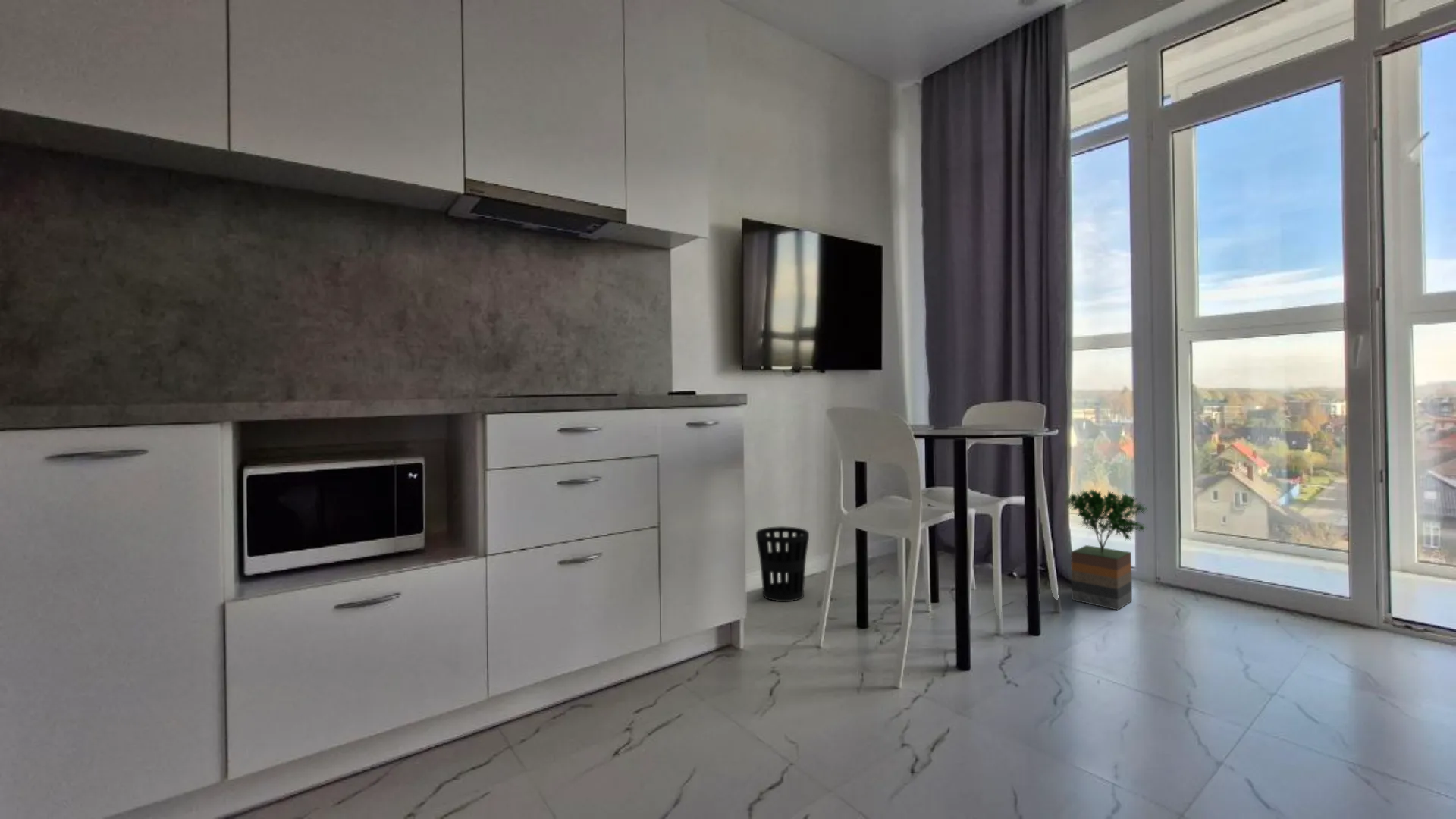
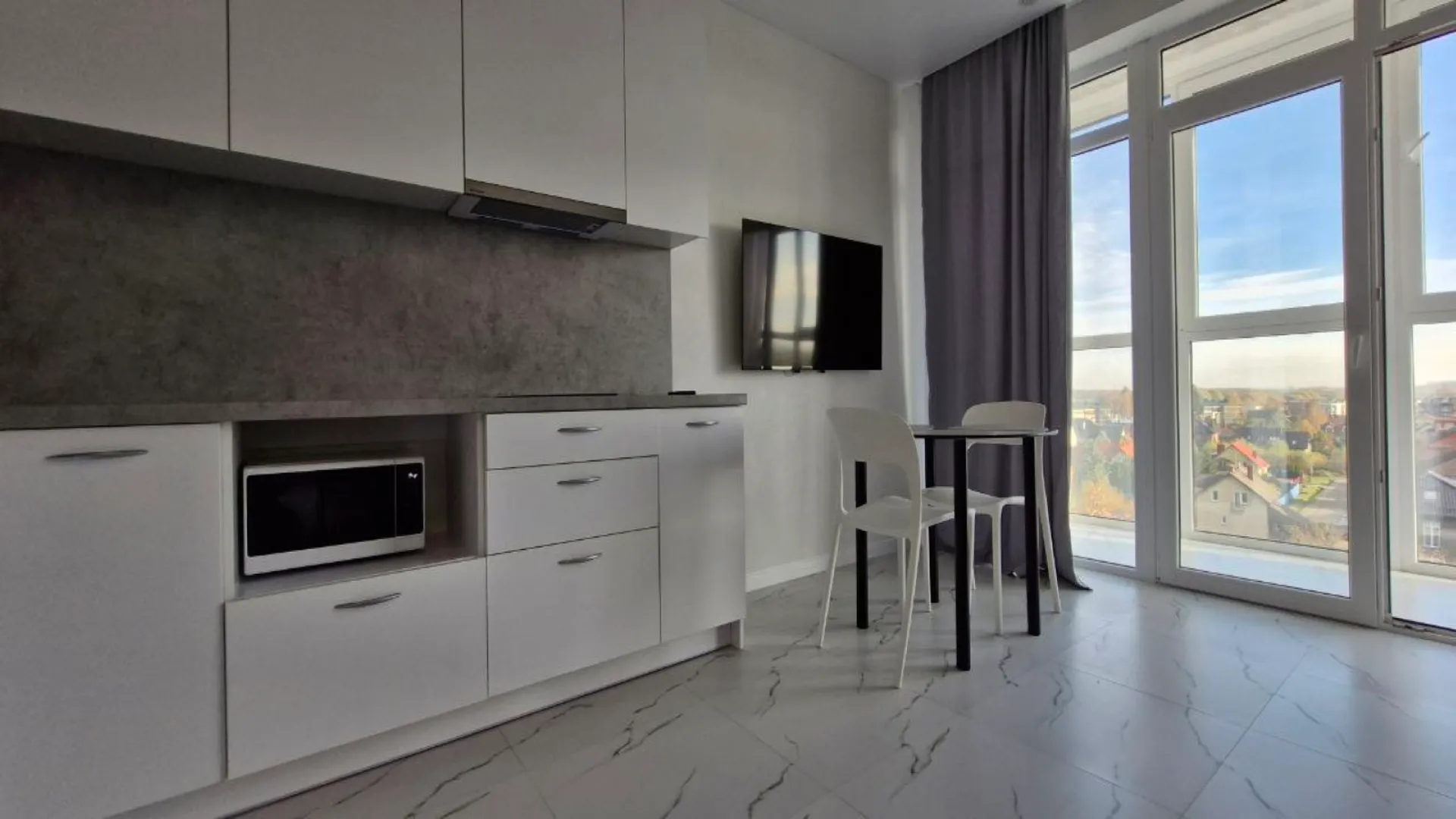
- wastebasket [755,526,810,602]
- potted tree [1063,488,1150,611]
